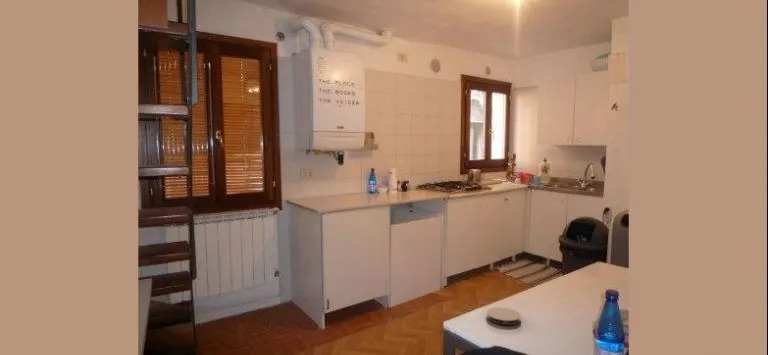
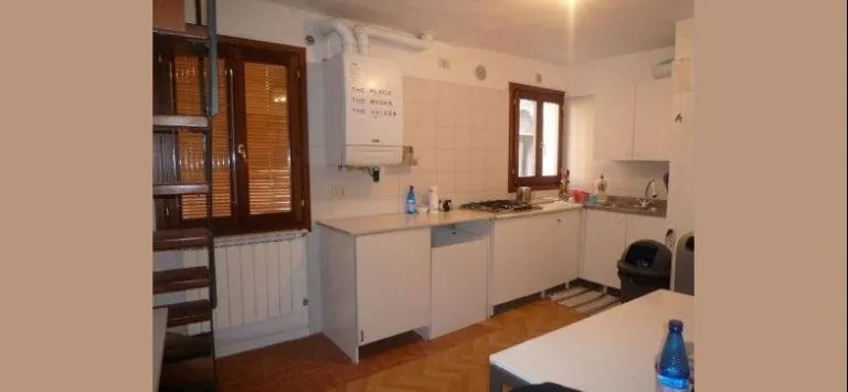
- coaster [486,306,522,326]
